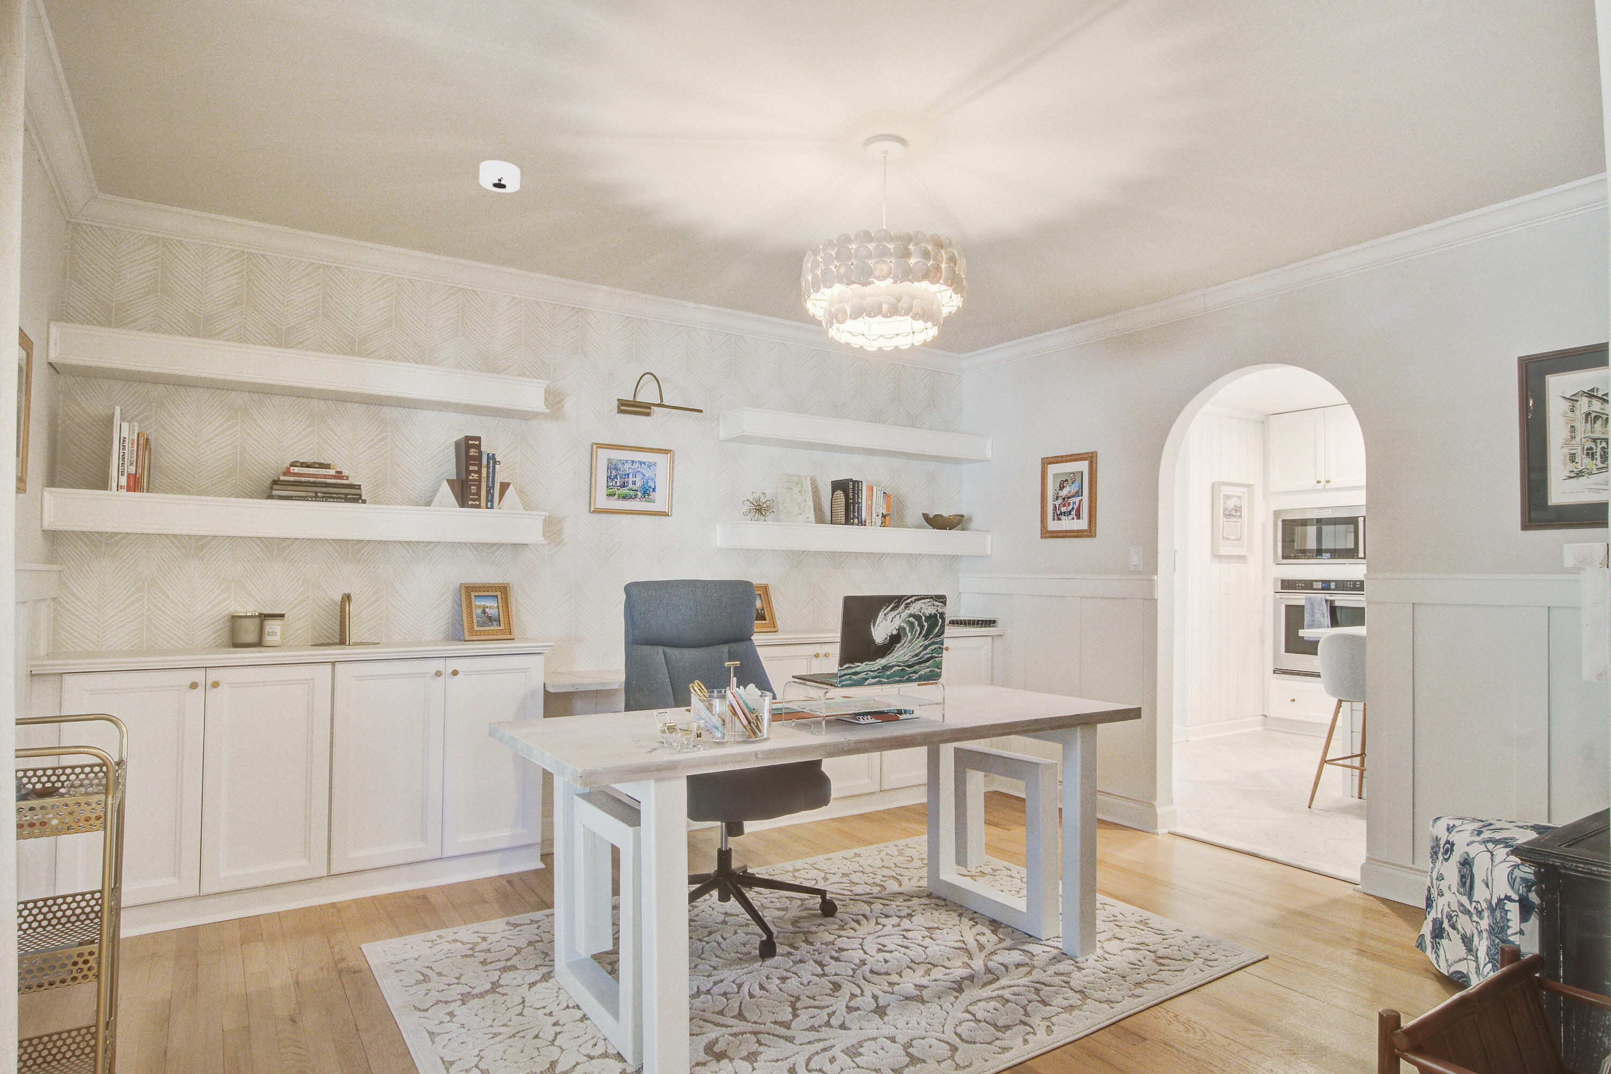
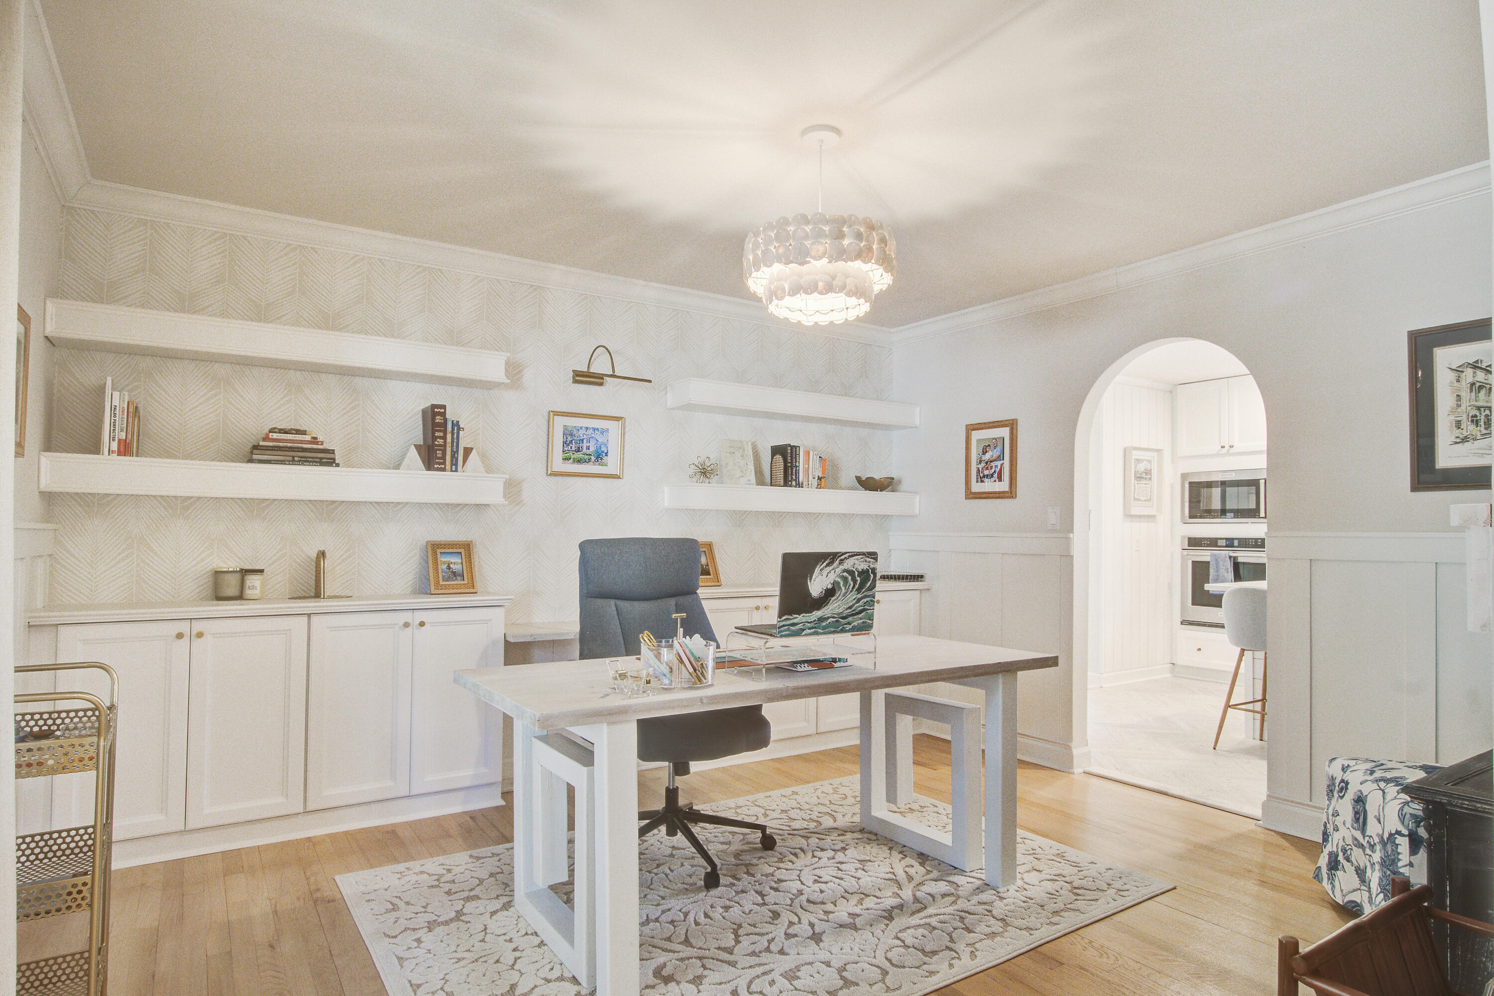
- smoke detector [479,159,520,193]
